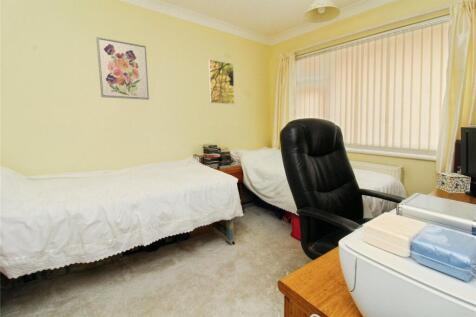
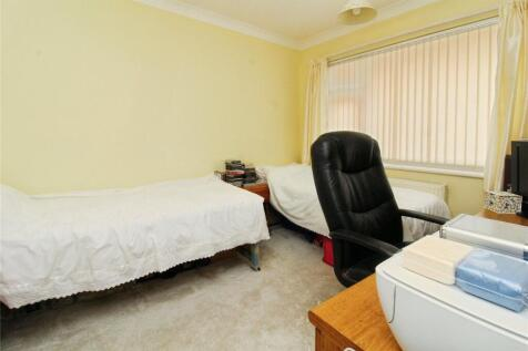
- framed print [207,58,235,105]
- wall art [95,36,150,101]
